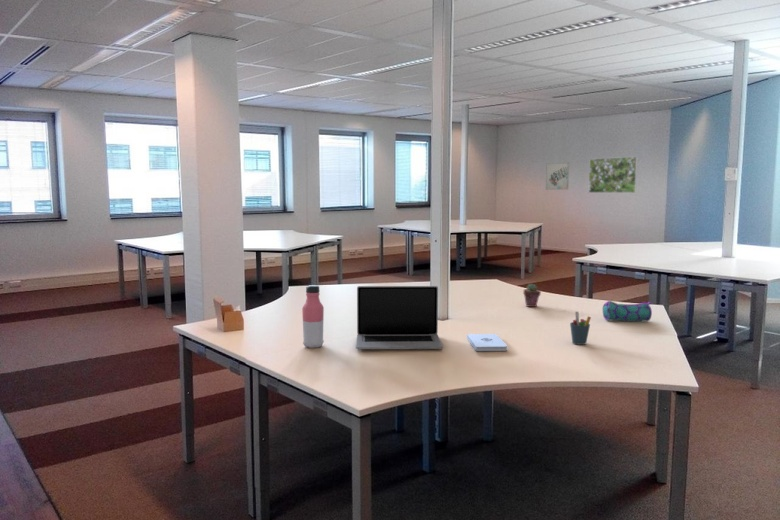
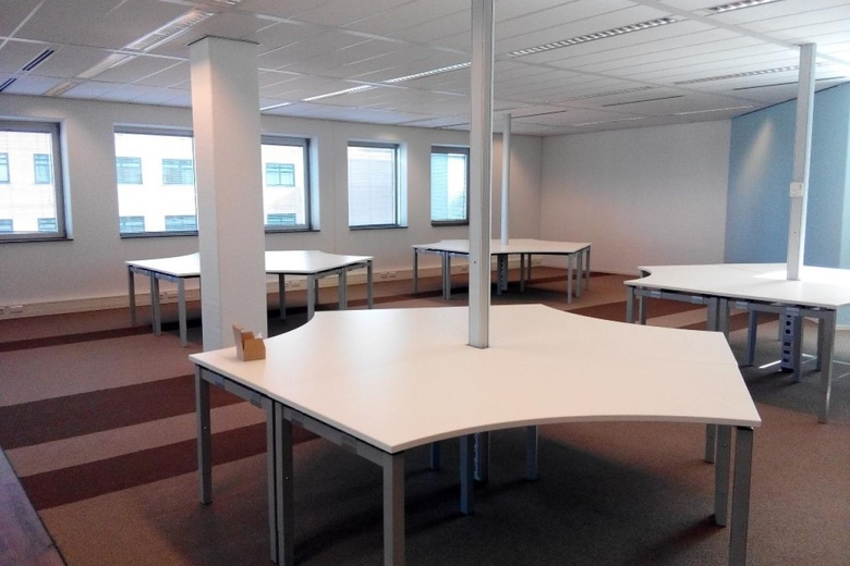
- potted succulent [522,283,542,308]
- pen holder [569,311,592,346]
- wall art [545,162,570,191]
- notepad [466,333,508,352]
- water bottle [301,284,325,349]
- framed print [588,156,639,194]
- pencil case [602,300,653,322]
- laptop [355,285,444,350]
